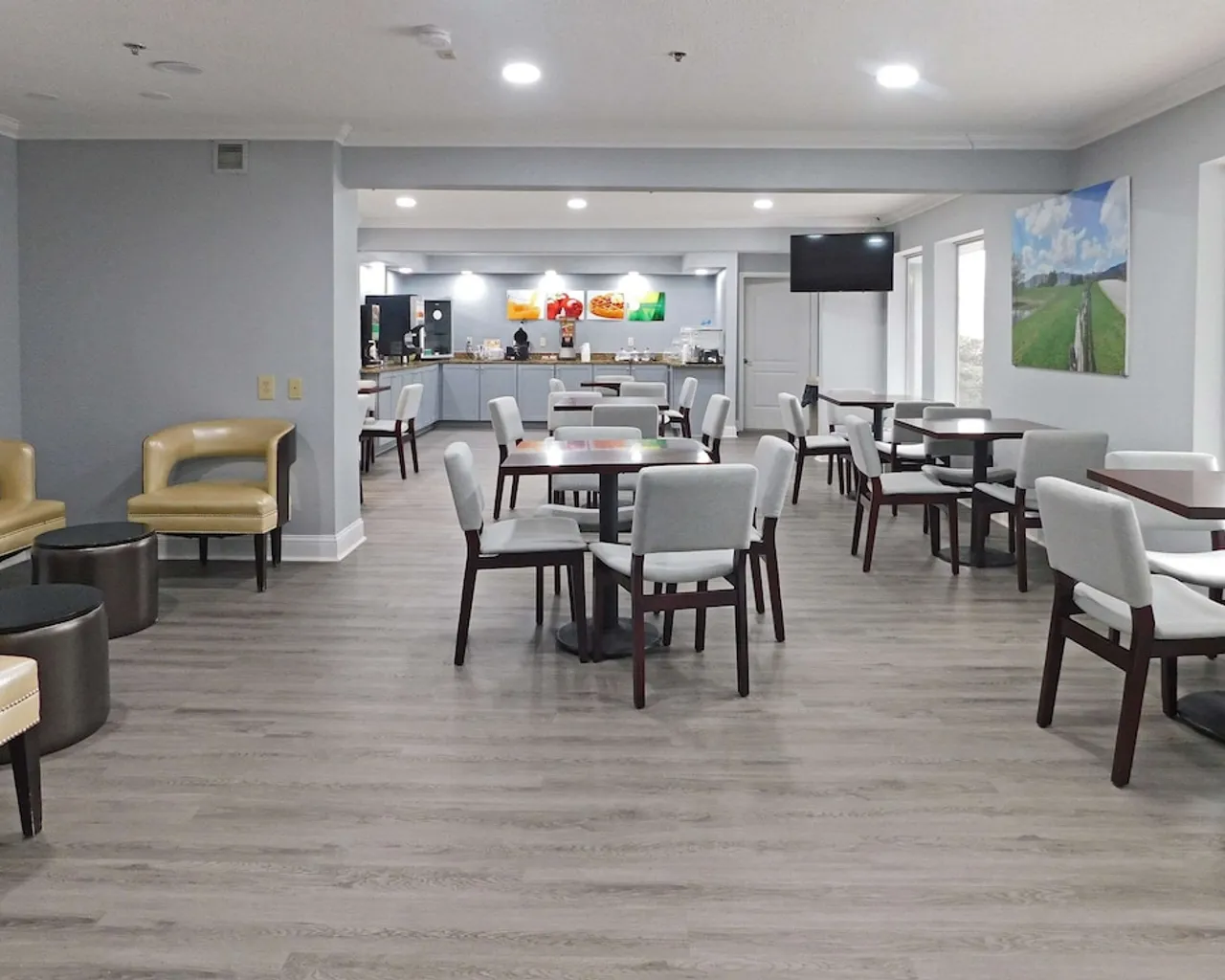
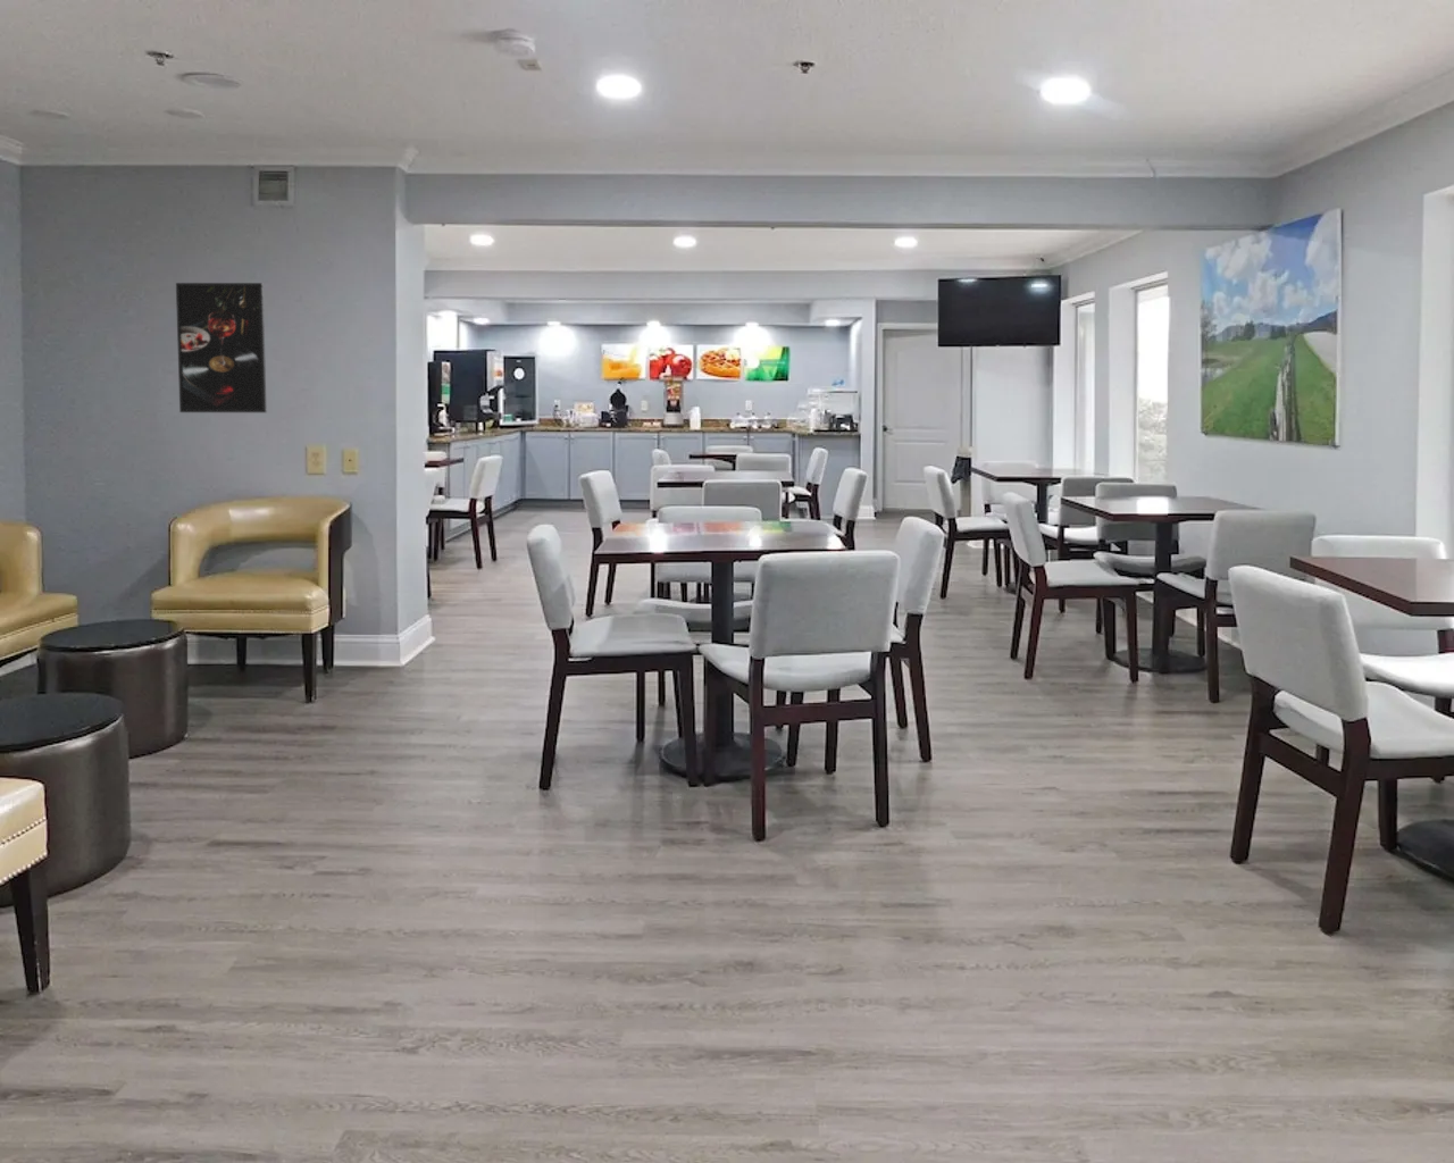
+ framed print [174,281,268,413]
